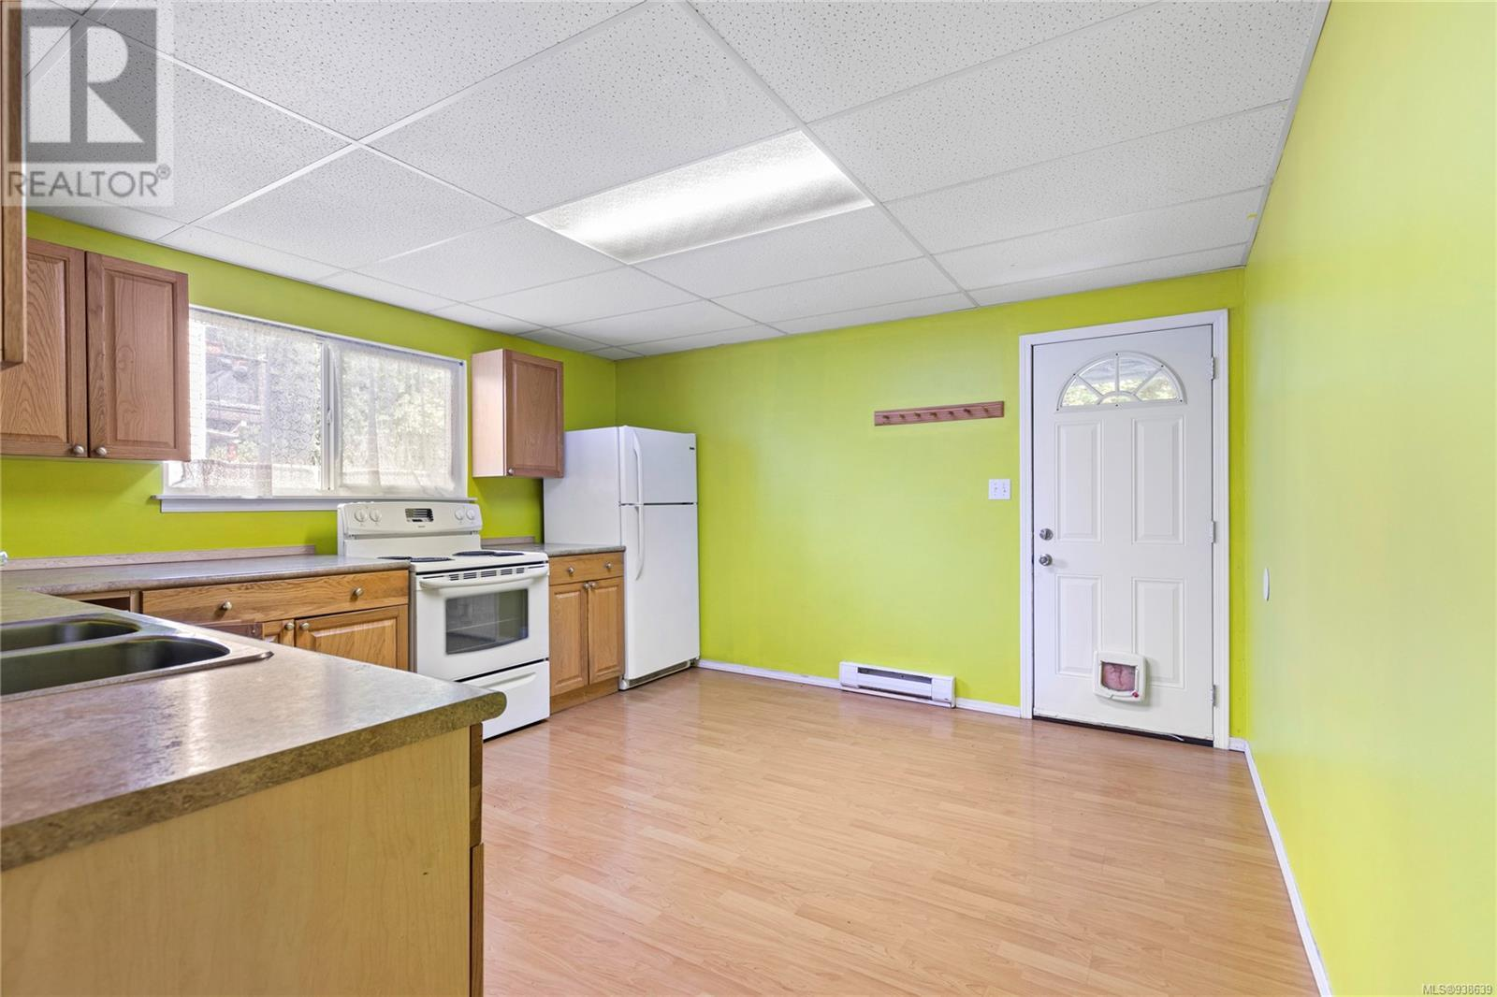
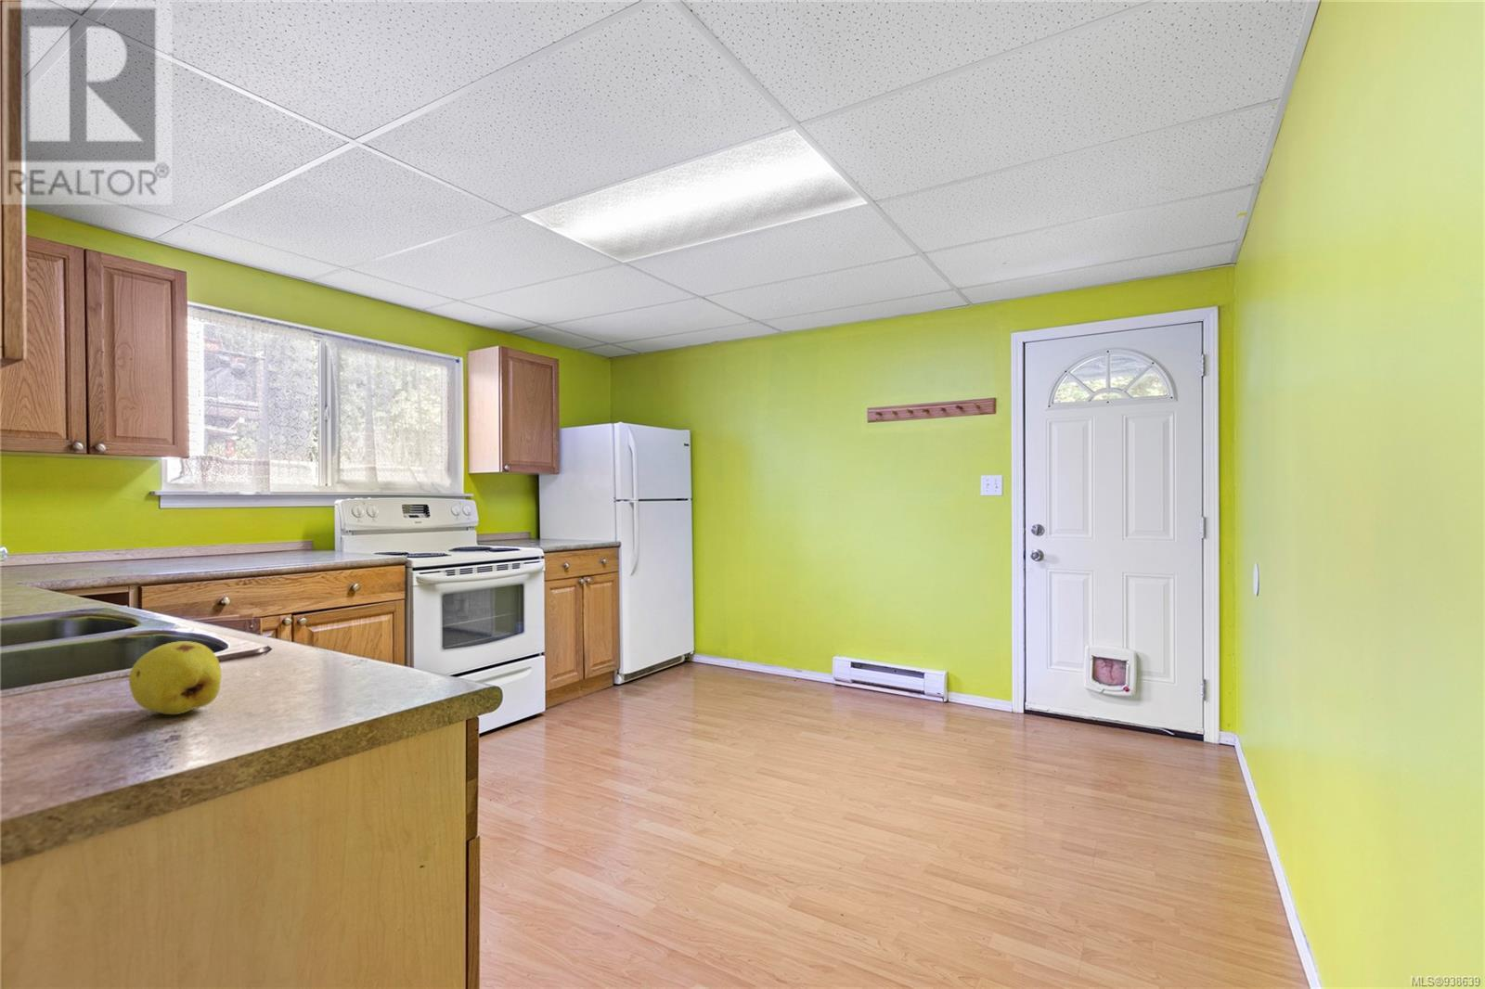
+ fruit [128,640,222,715]
